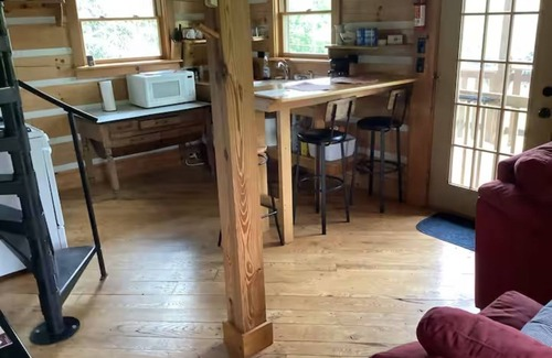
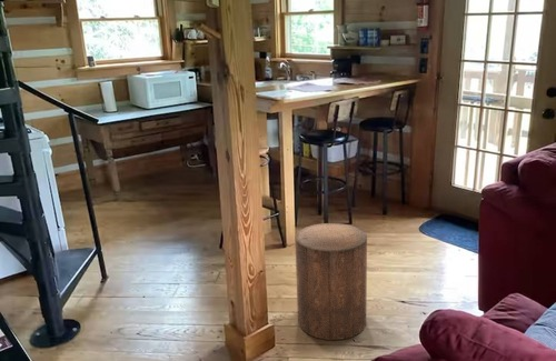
+ stool [295,222,368,341]
